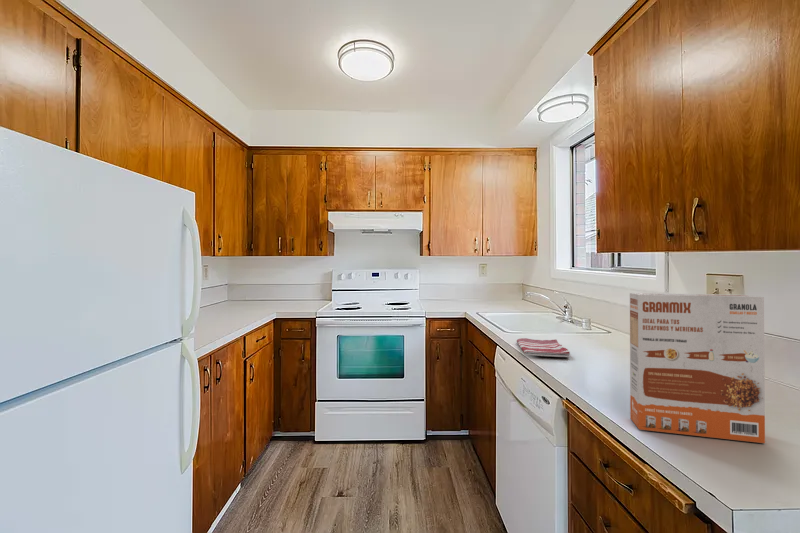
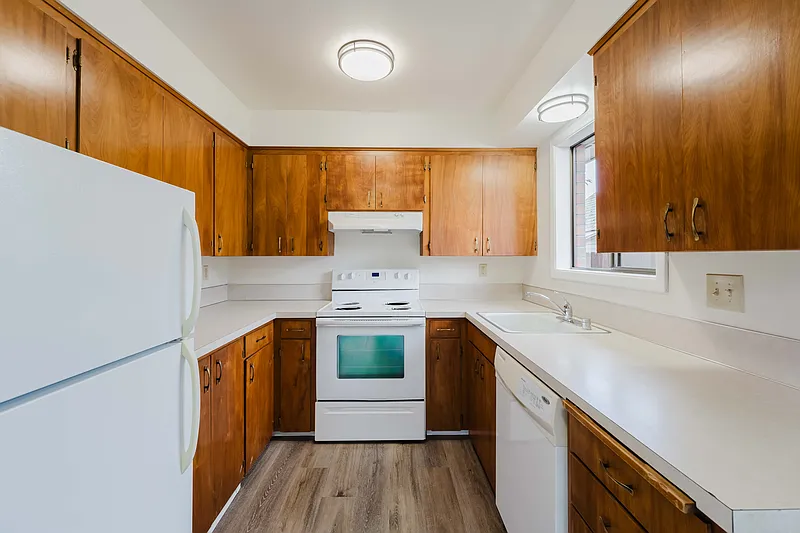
- dish towel [516,337,571,358]
- cereal box [629,292,766,444]
